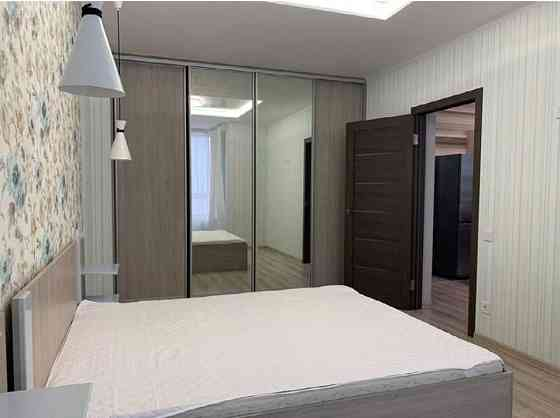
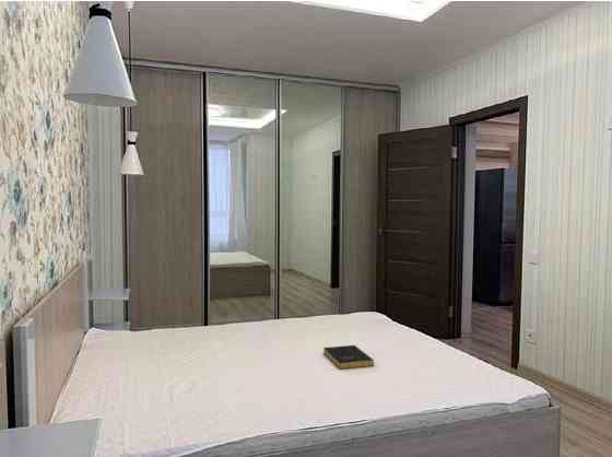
+ book [322,344,375,370]
